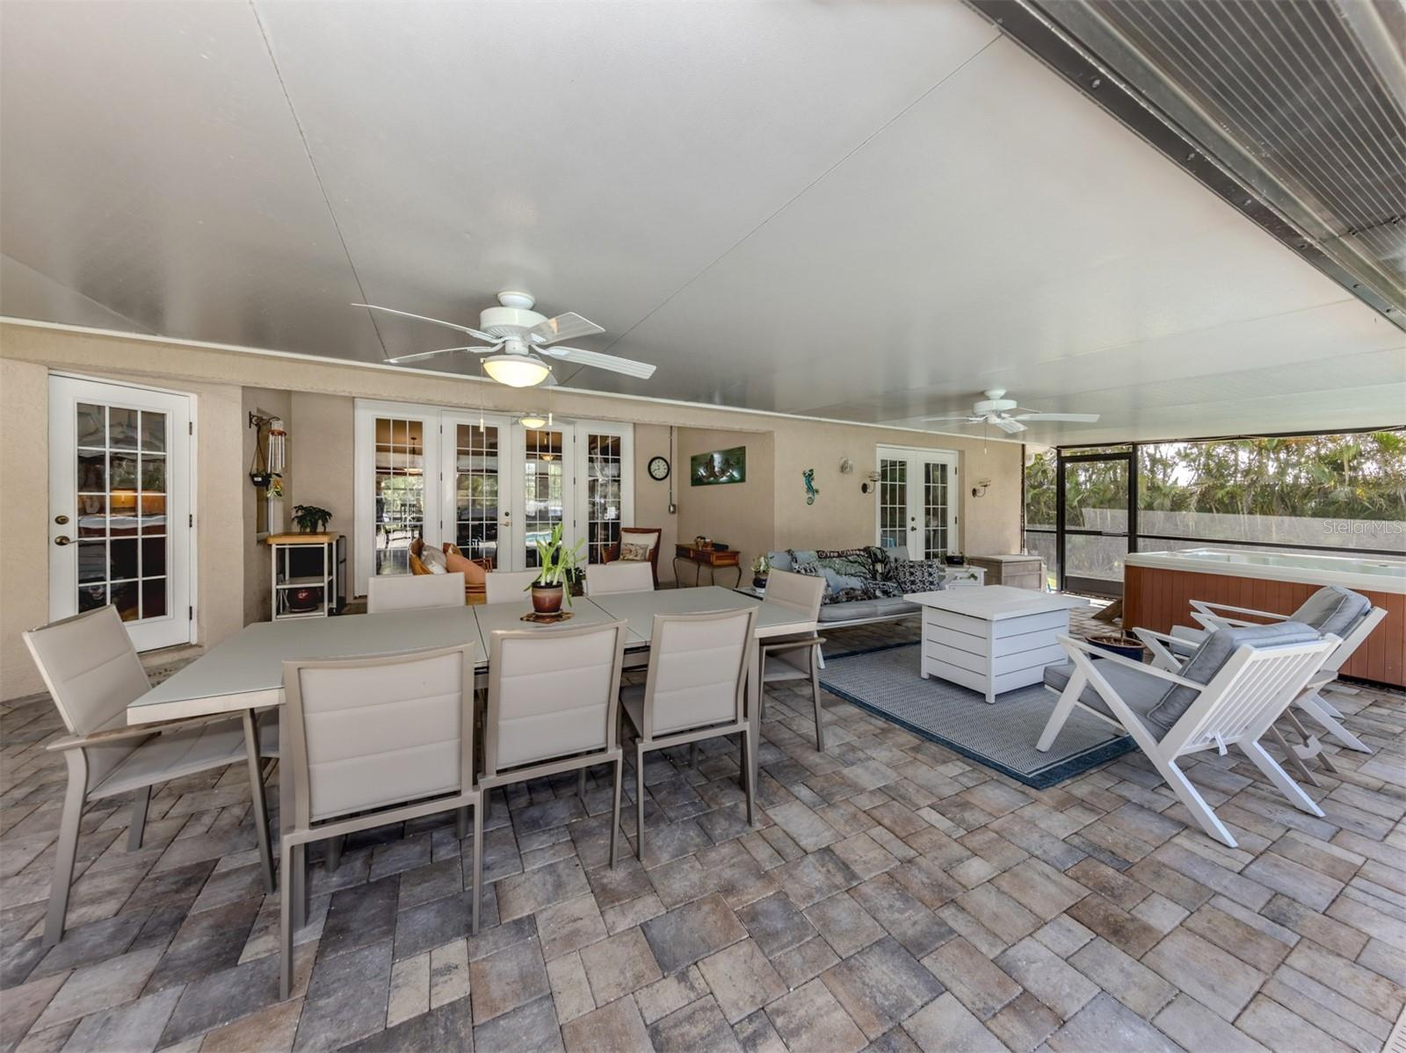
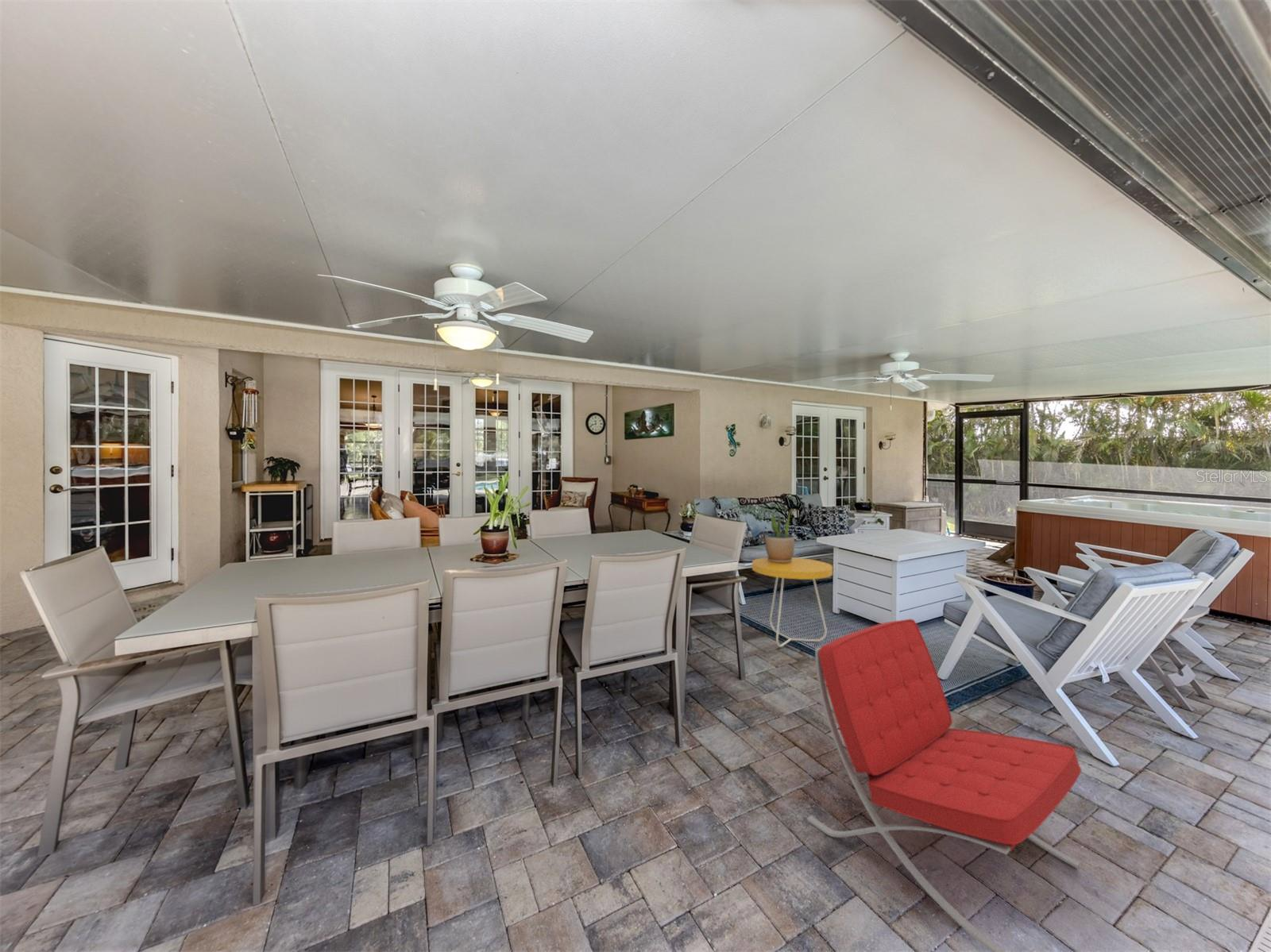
+ potted plant [764,507,795,563]
+ side table [751,557,833,648]
+ lounge chair [806,618,1082,952]
